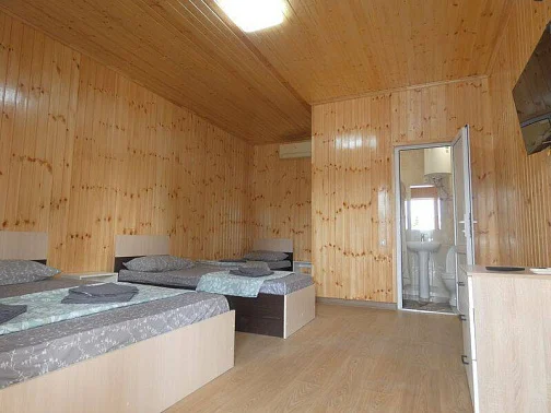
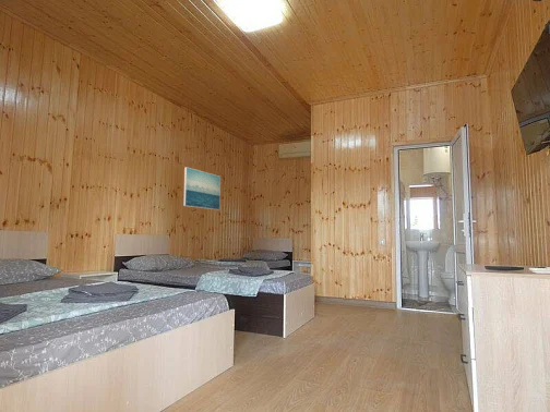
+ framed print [182,166,222,211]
